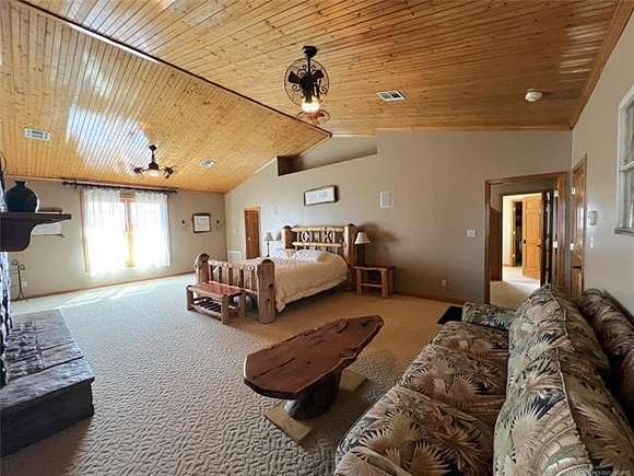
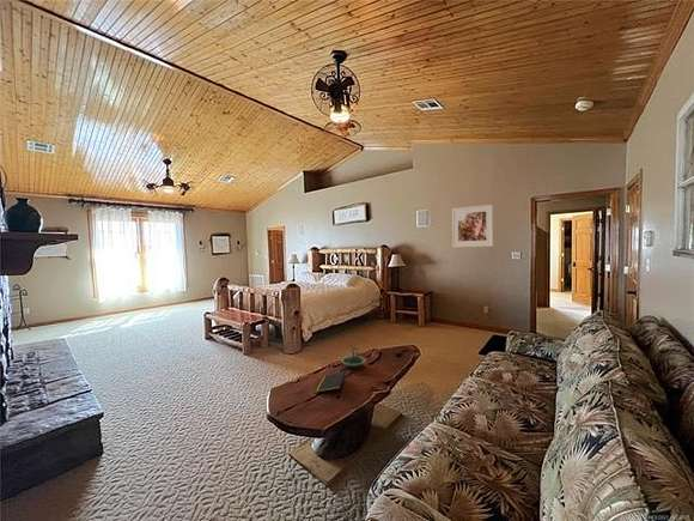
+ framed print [451,204,494,248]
+ terrarium [339,341,367,370]
+ notepad [313,371,347,394]
